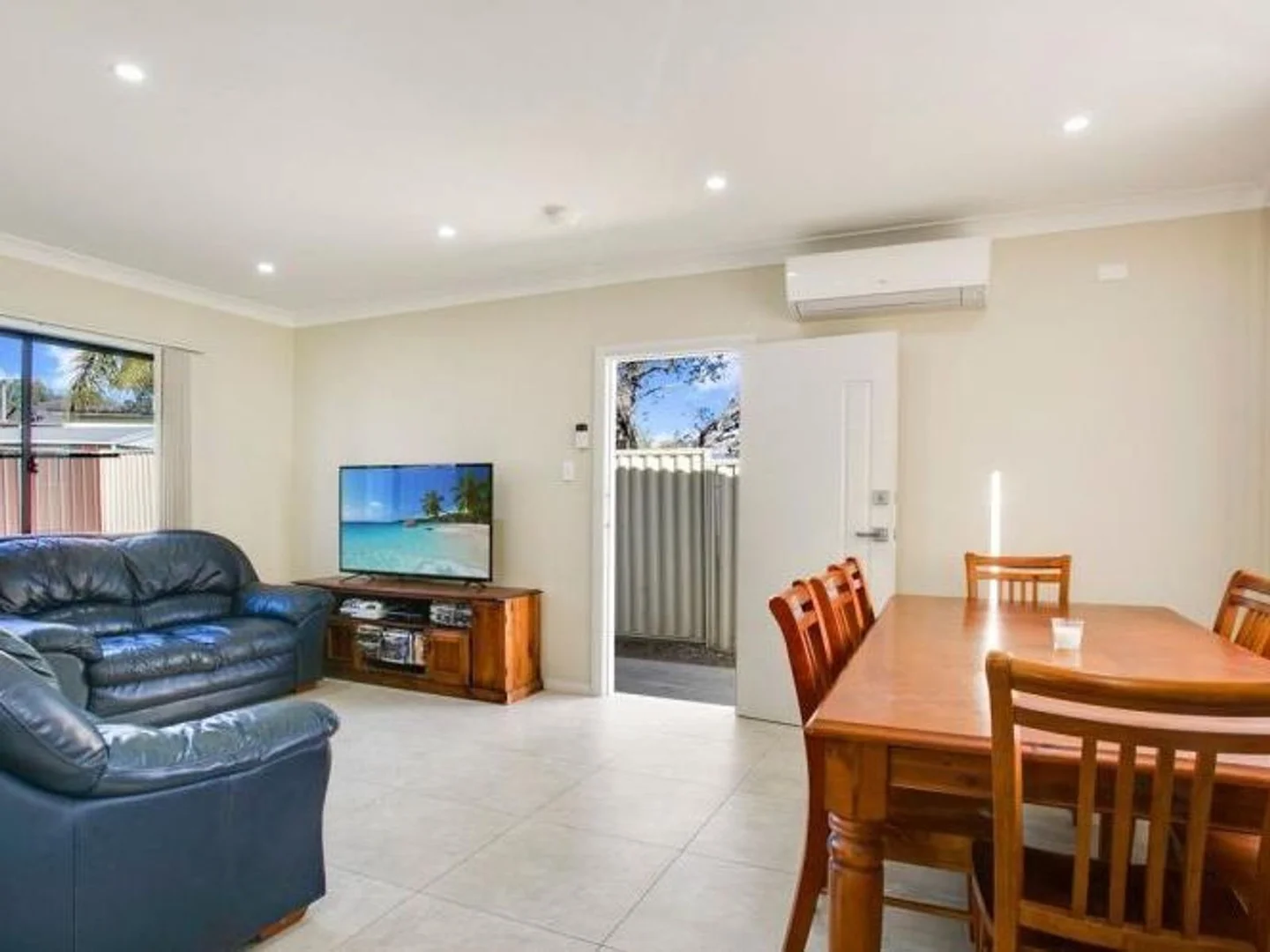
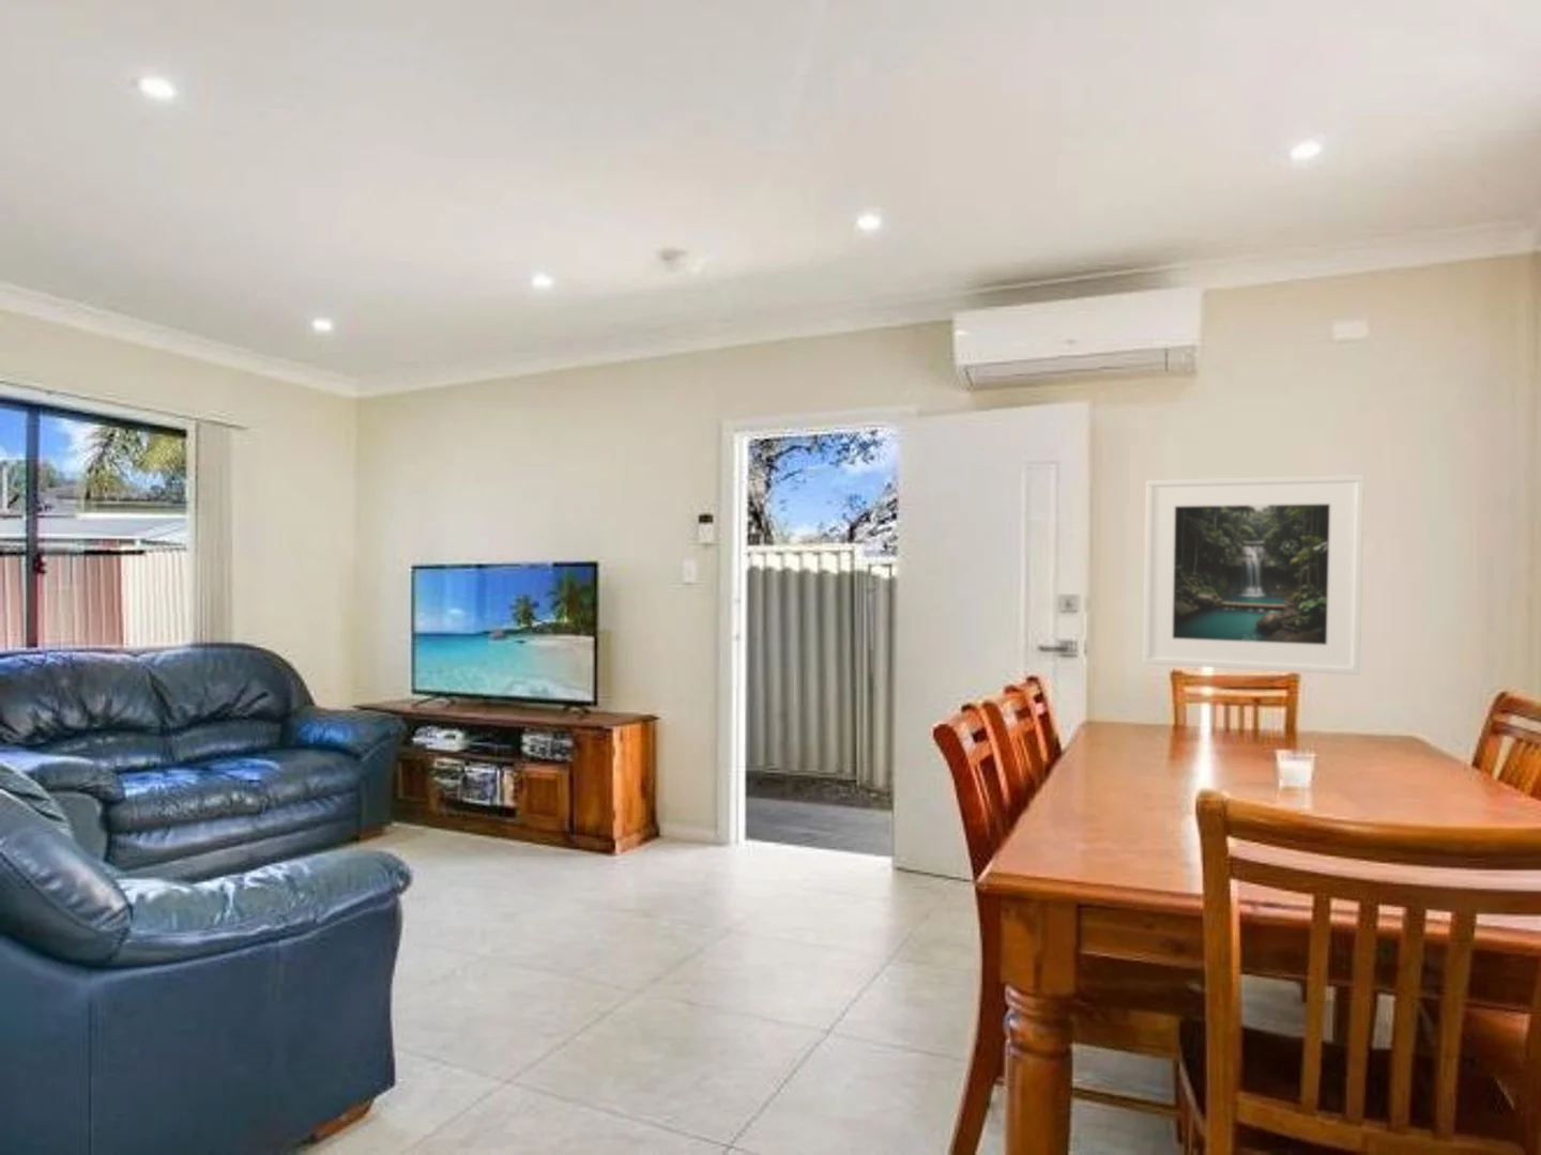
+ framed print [1142,473,1365,676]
